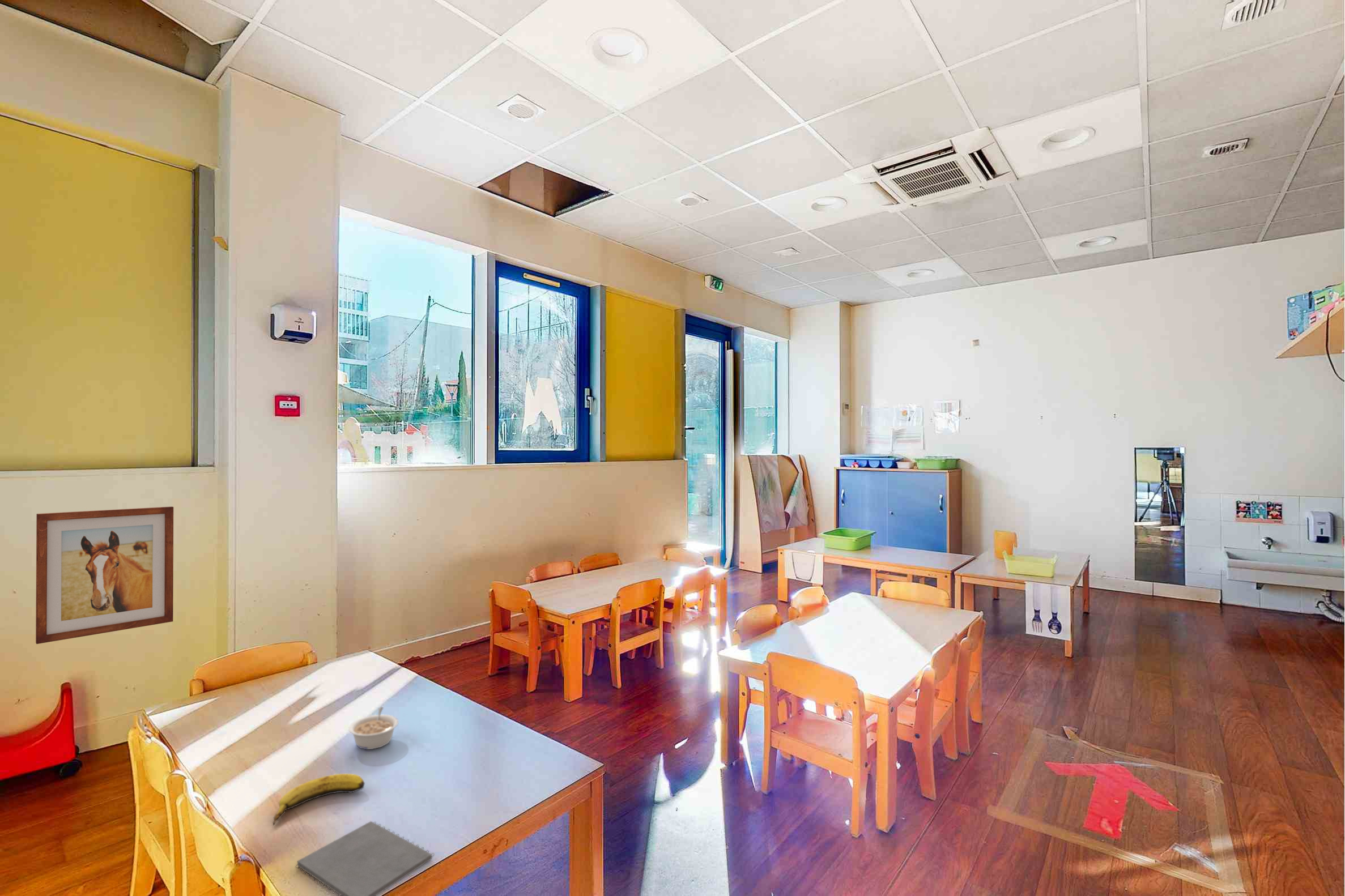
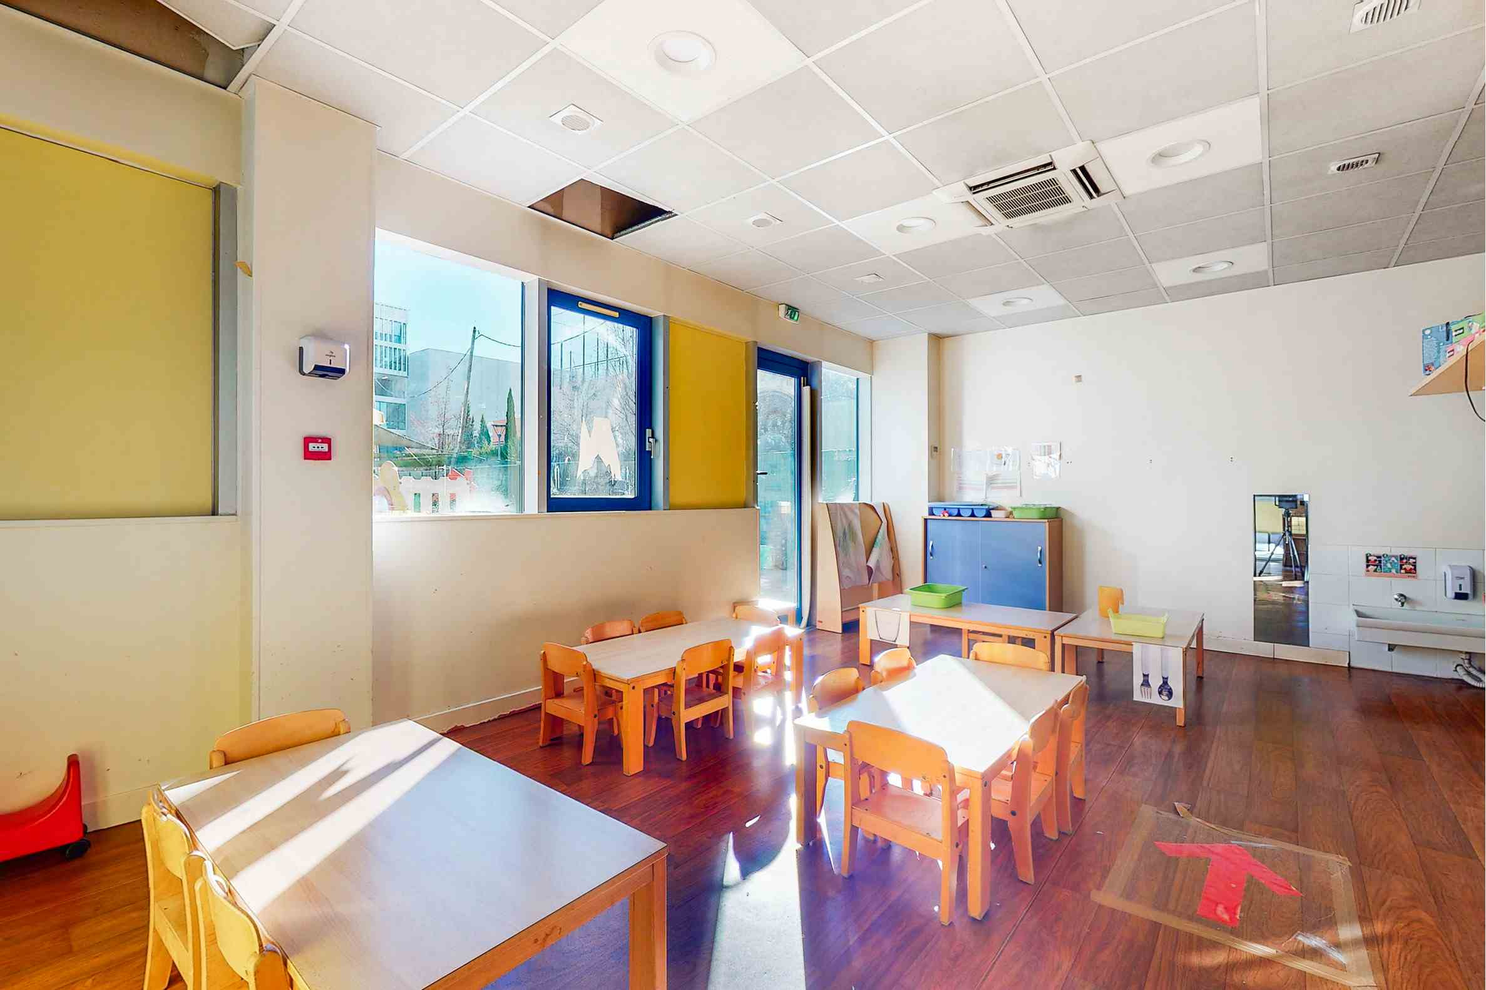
- wall art [35,506,174,645]
- notepad [295,821,435,896]
- legume [348,706,399,750]
- banana [272,773,365,827]
